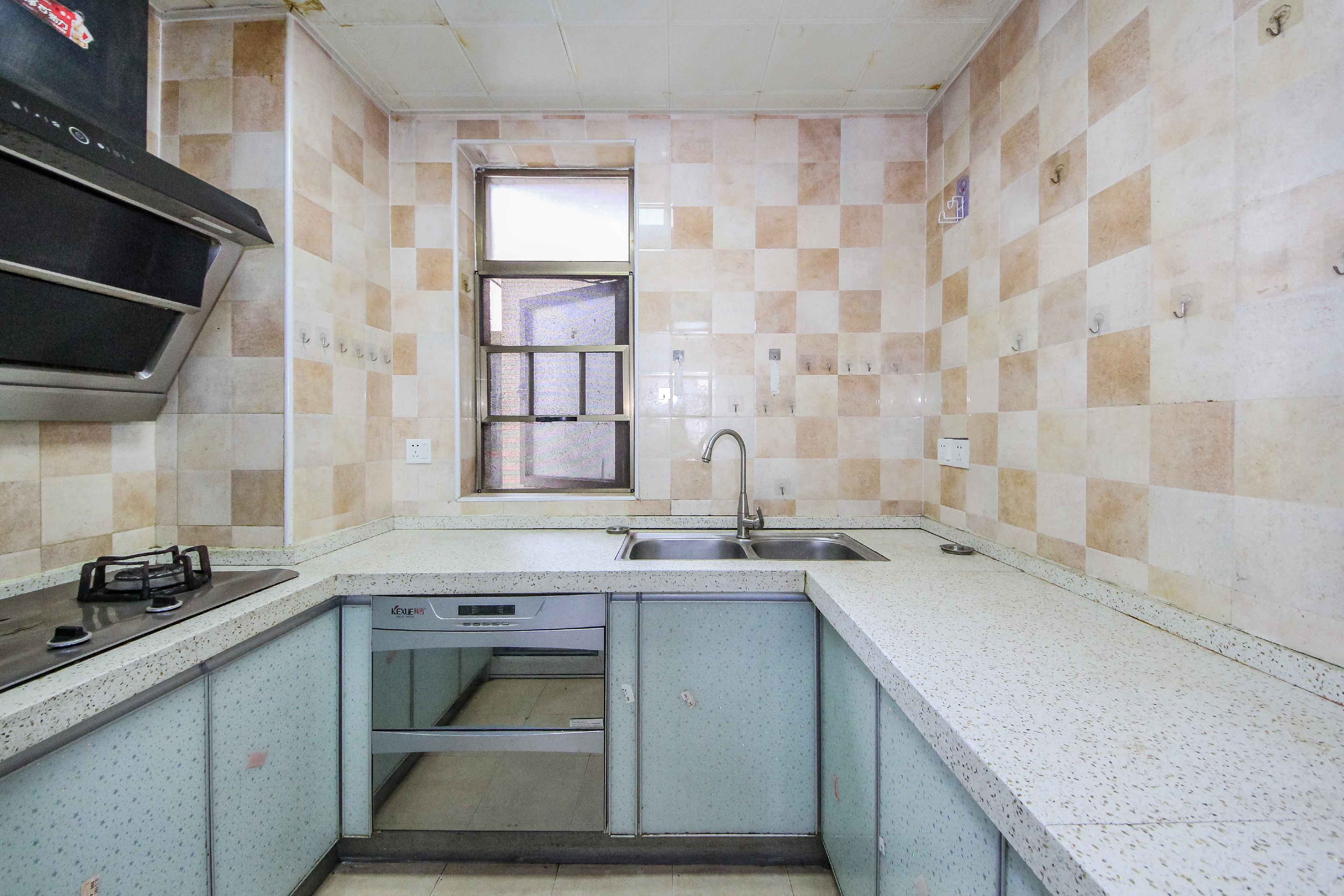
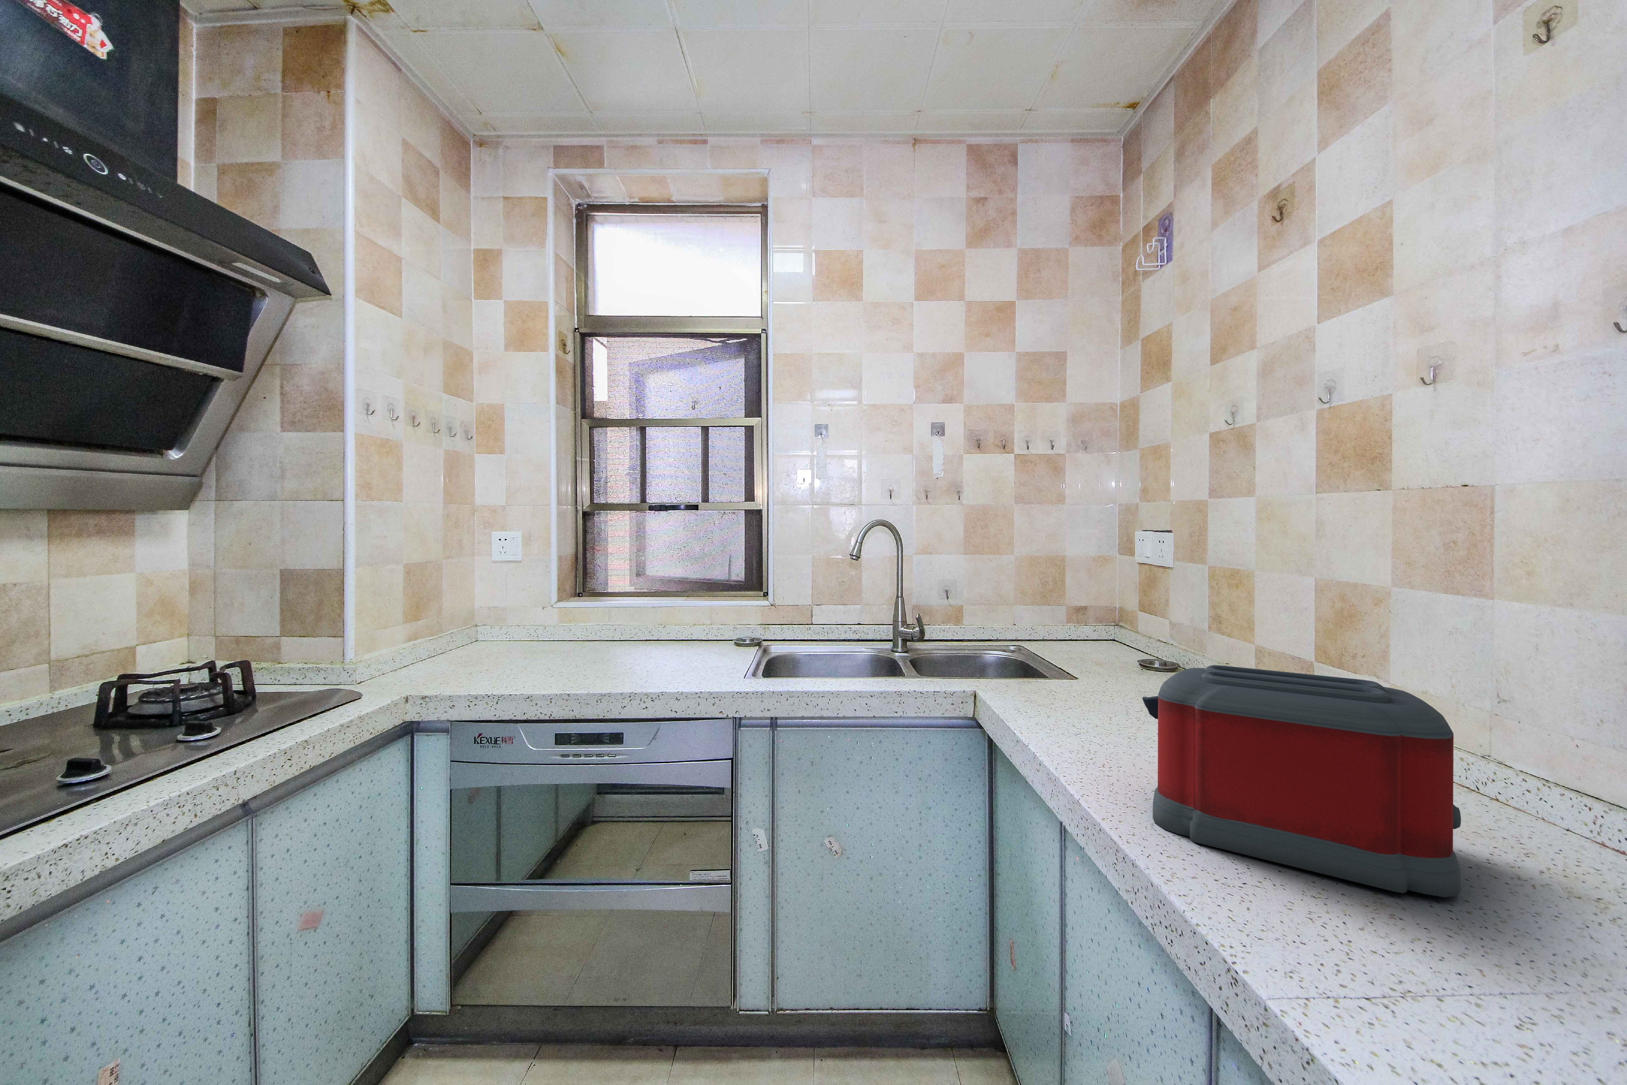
+ toaster [1142,665,1461,897]
